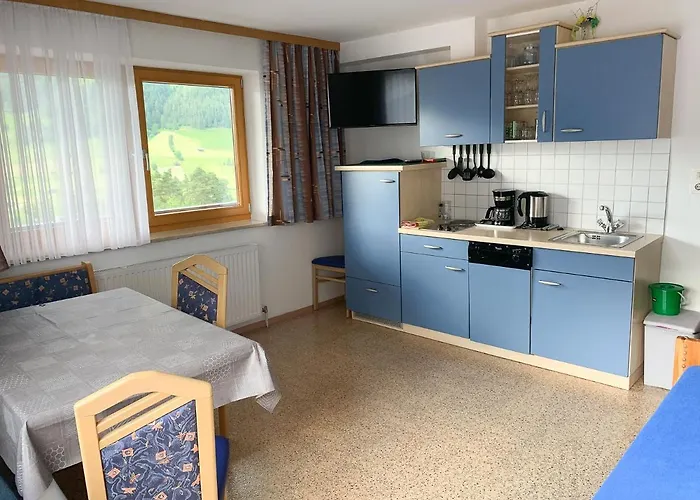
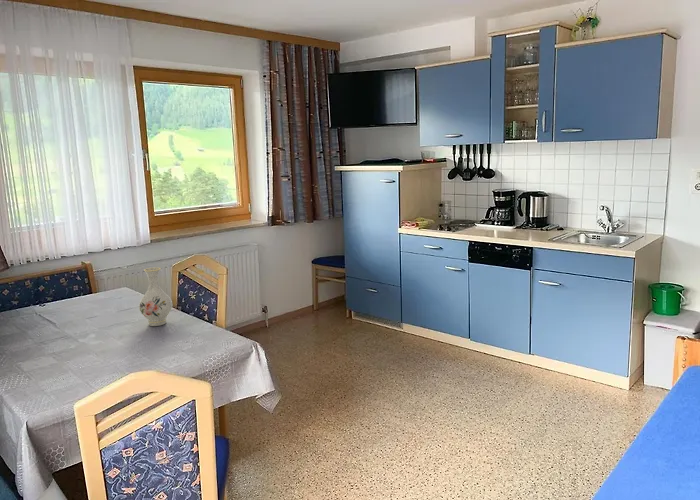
+ vase [138,267,173,327]
